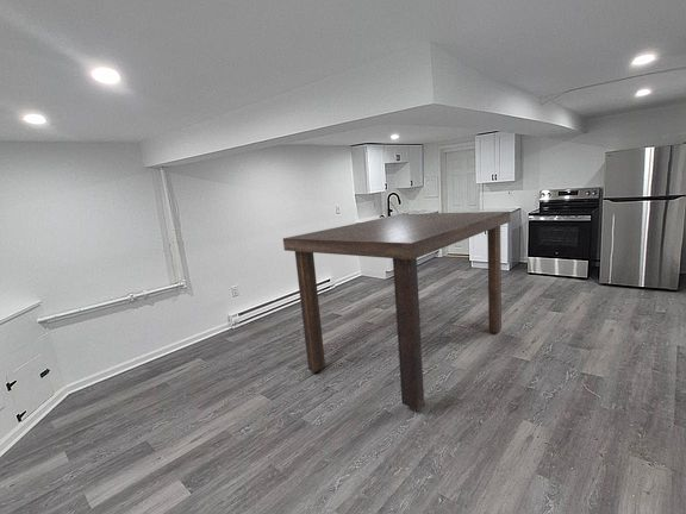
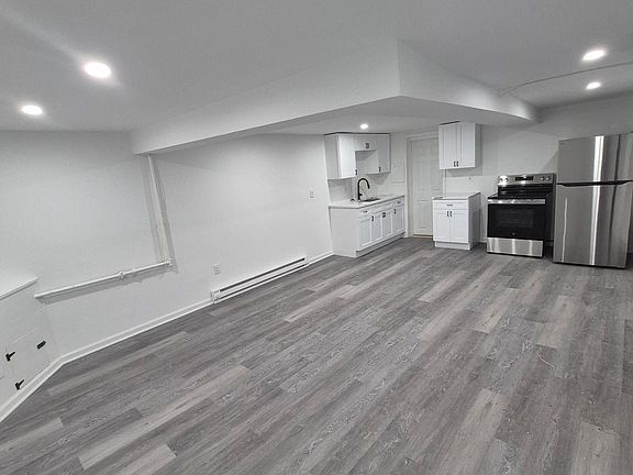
- dining table [282,211,511,412]
